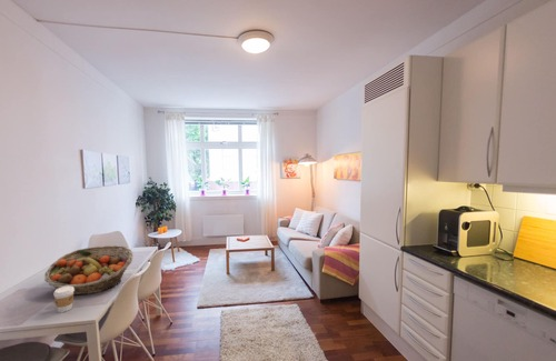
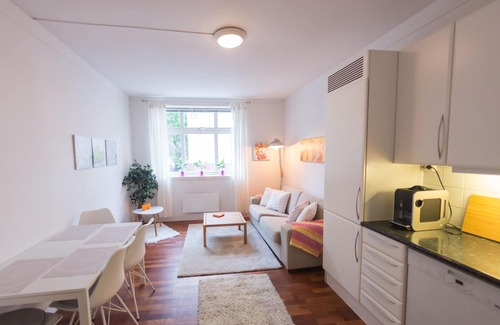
- coffee cup [52,287,75,313]
- fruit basket [43,244,133,297]
